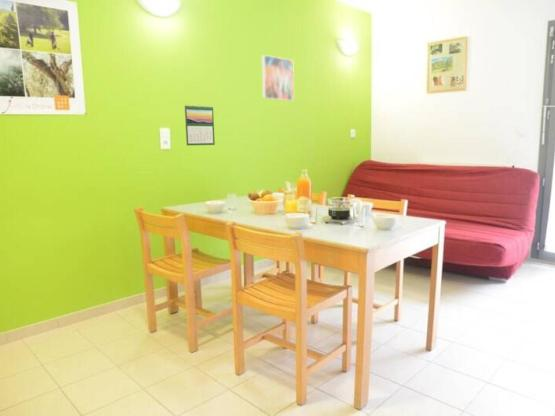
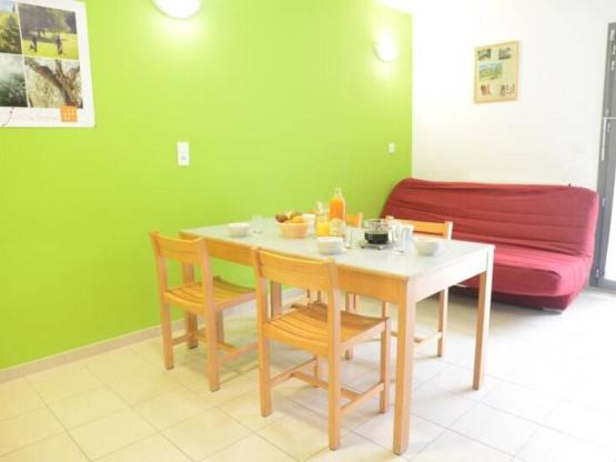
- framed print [260,54,295,102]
- calendar [184,104,216,146]
